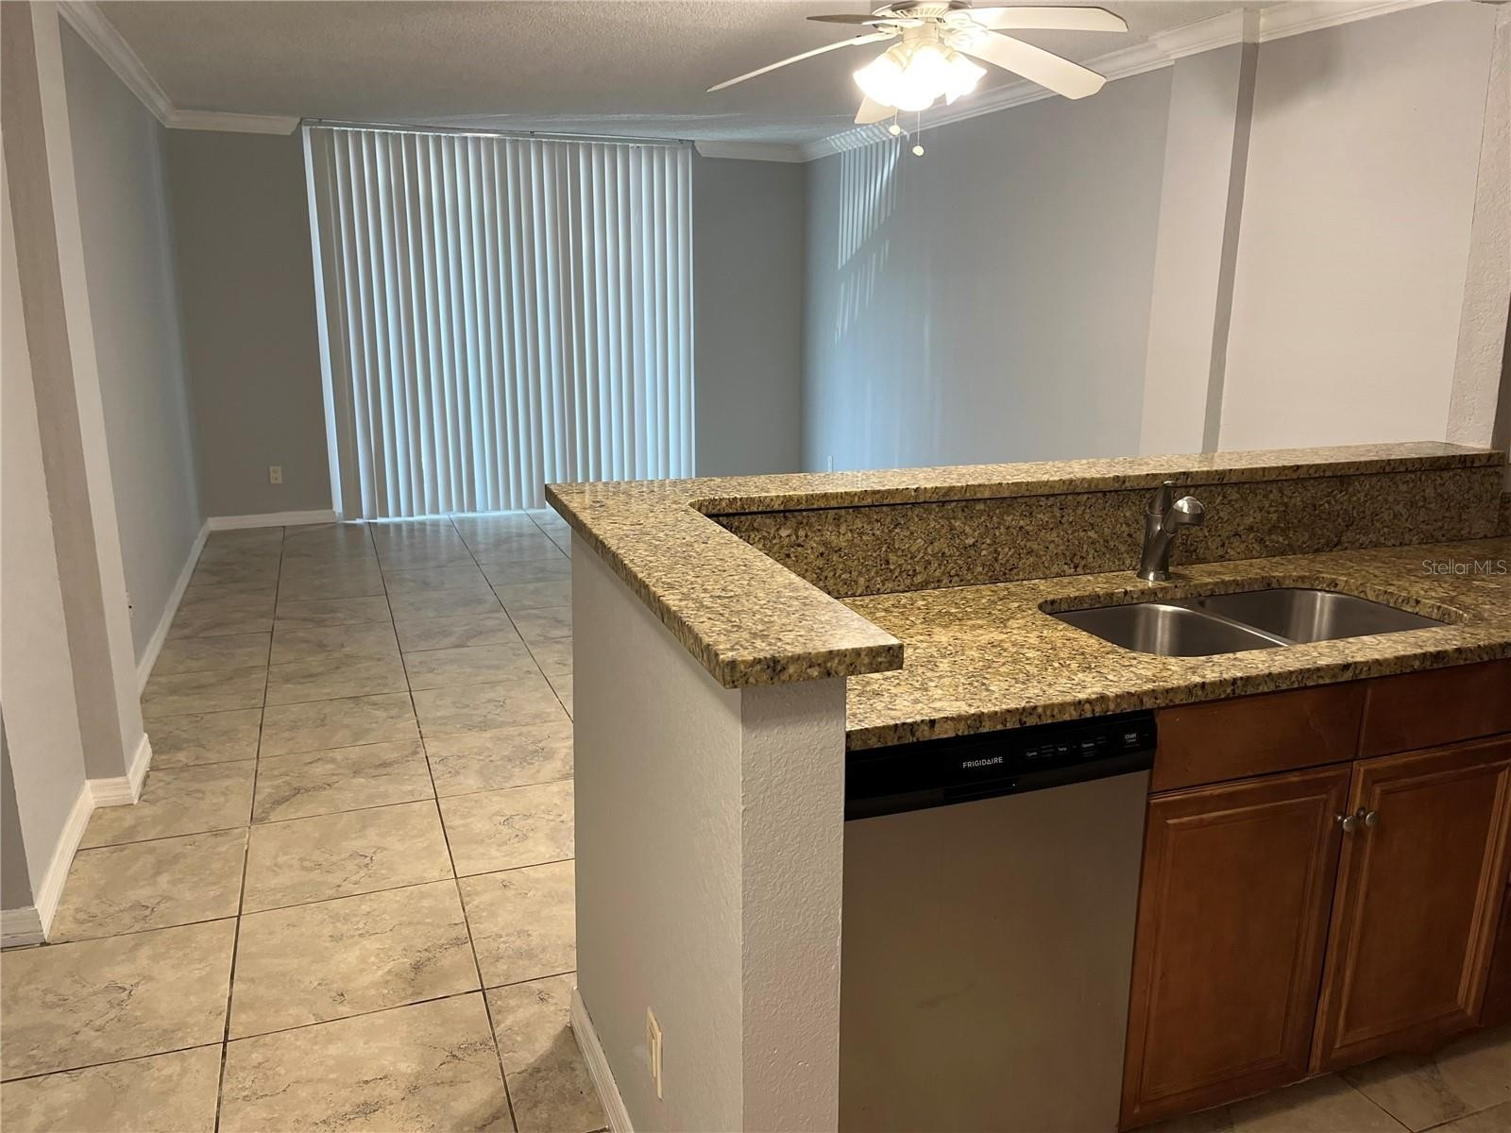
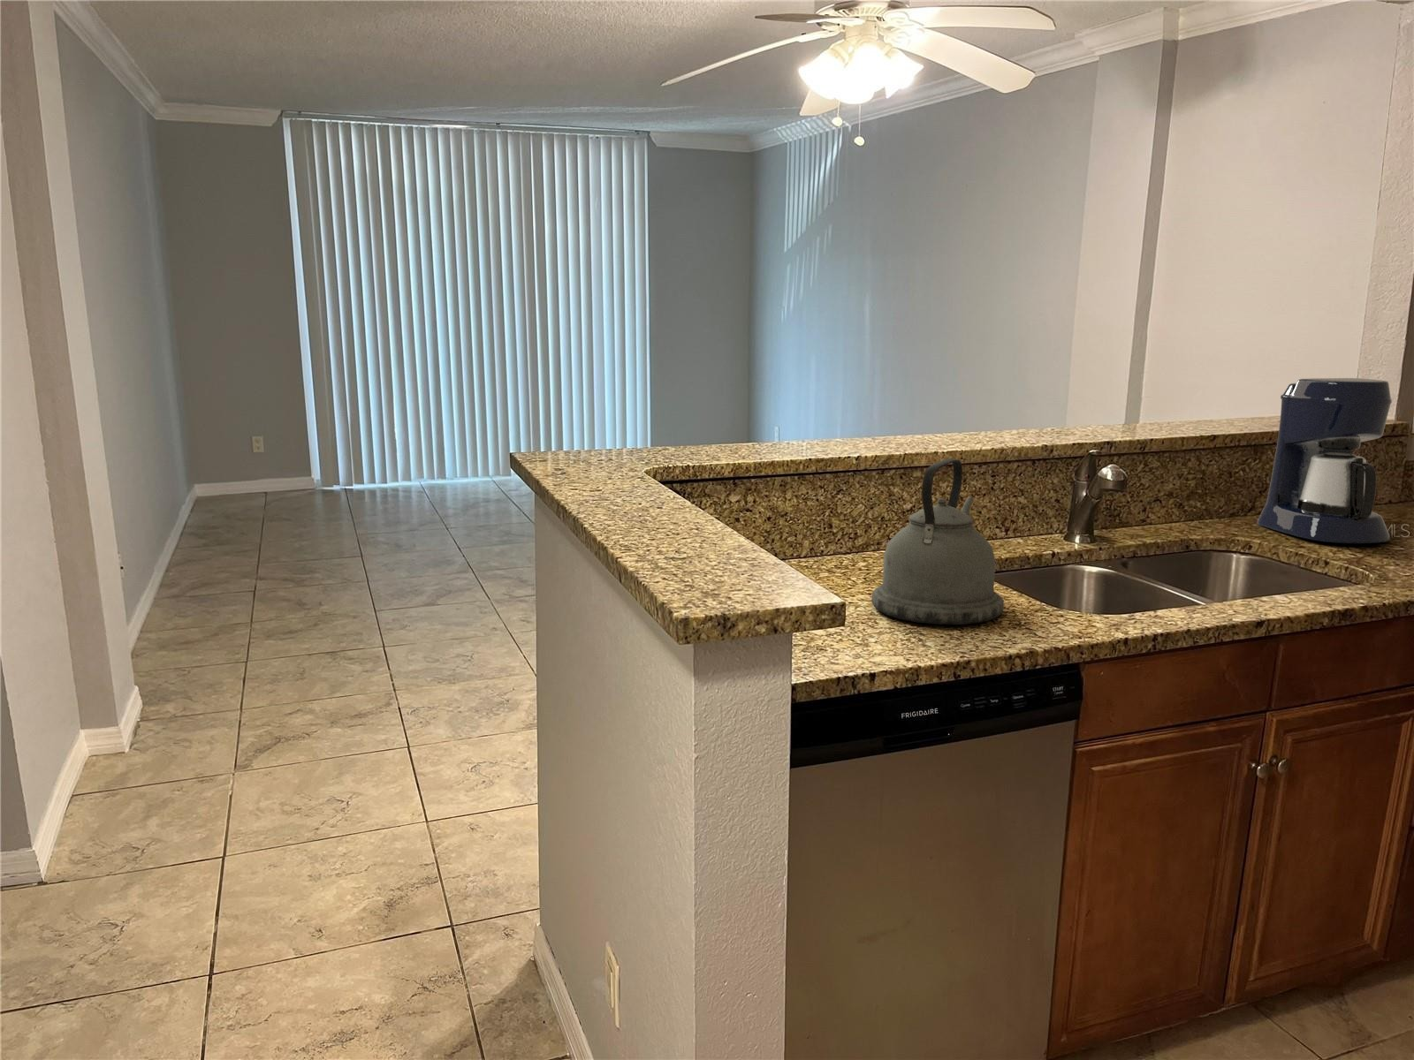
+ coffee maker [1257,377,1393,544]
+ kettle [871,459,1004,626]
